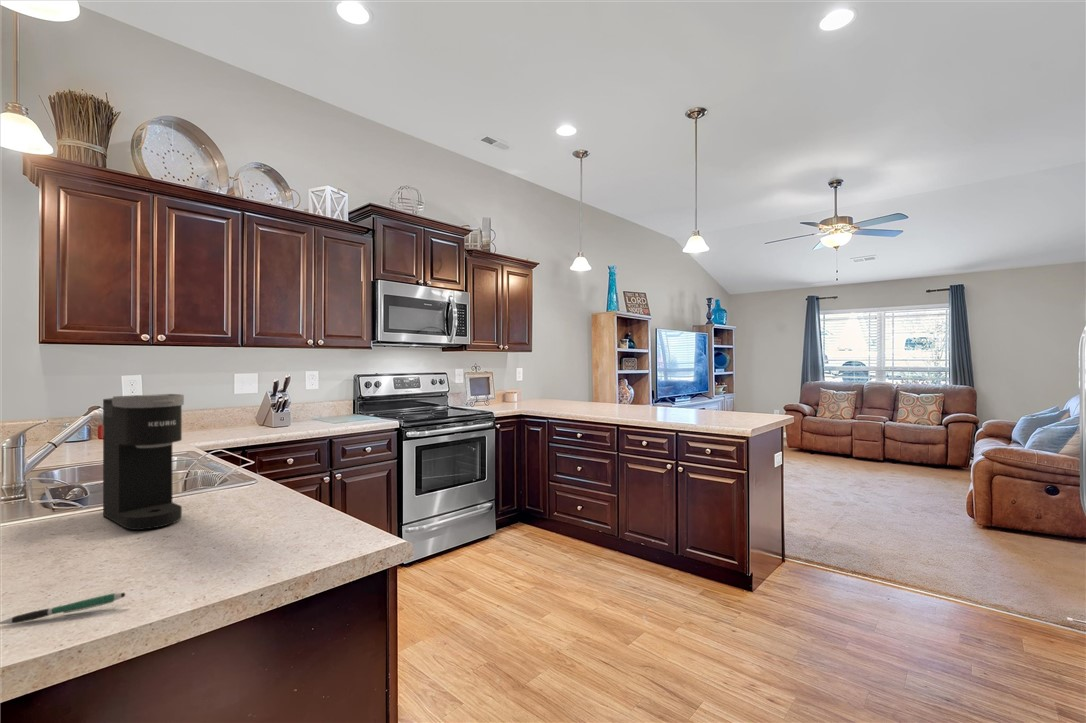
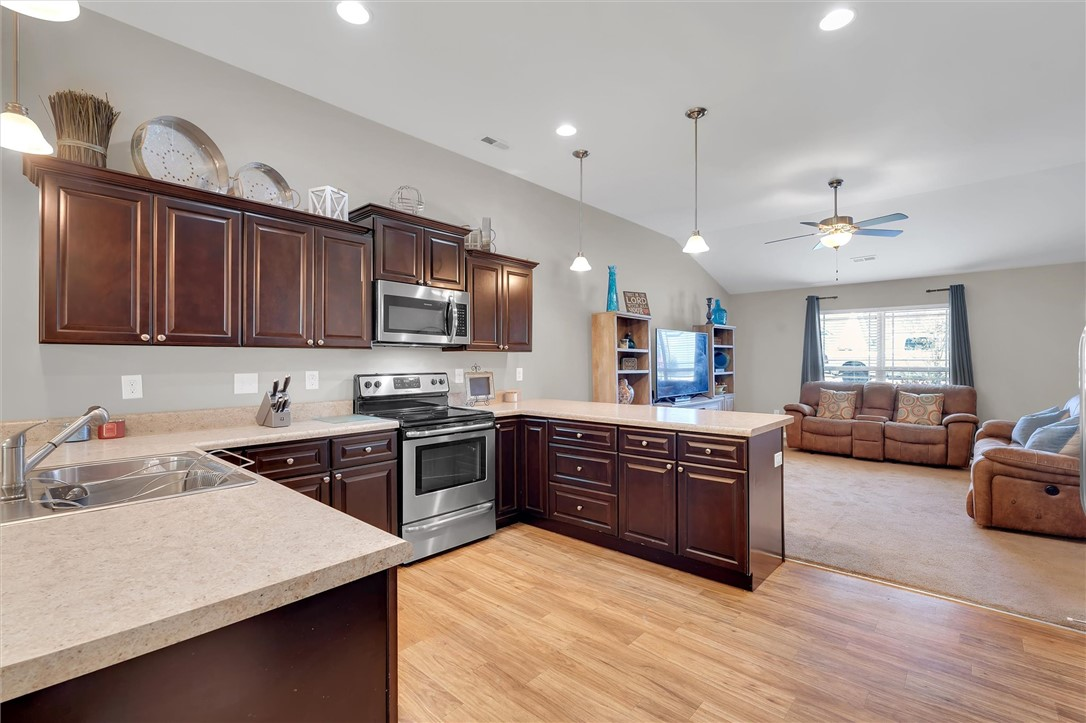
- coffee maker [102,393,185,531]
- pen [0,592,126,625]
